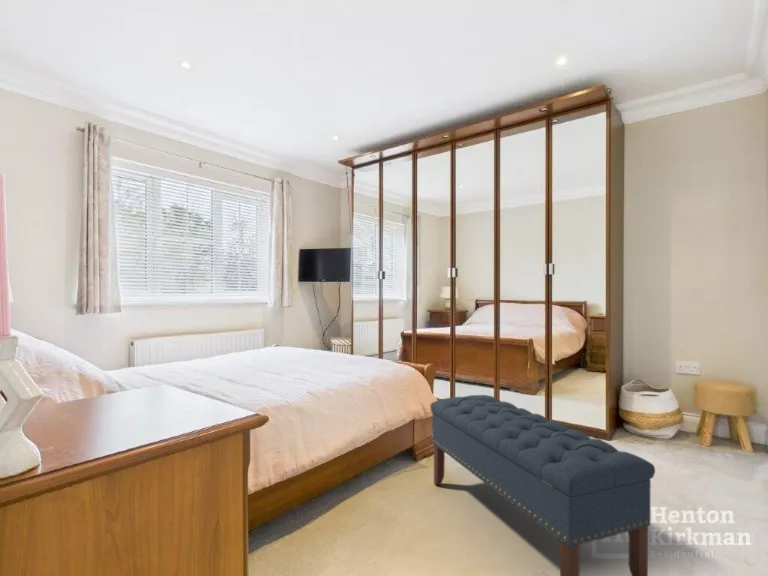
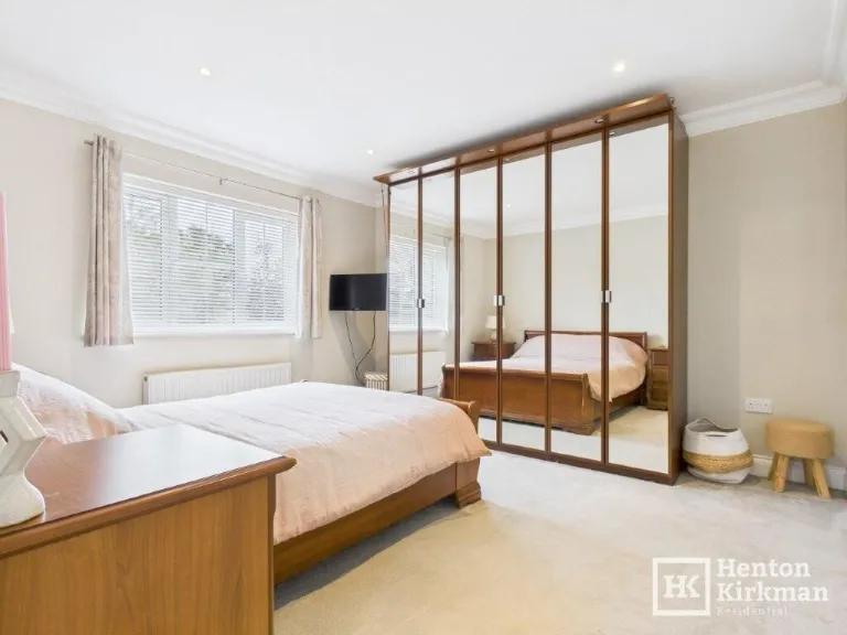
- bench [429,394,656,576]
